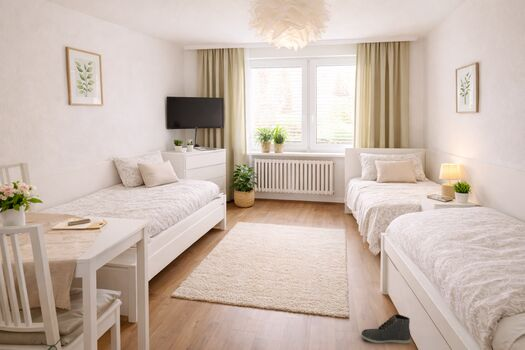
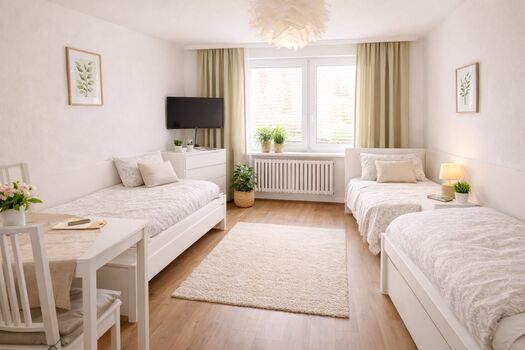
- sneaker [360,313,411,345]
